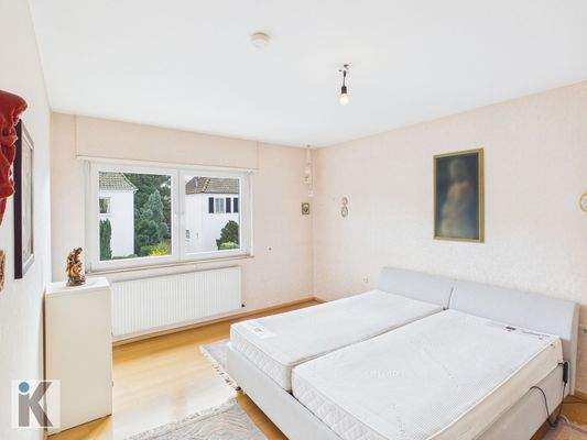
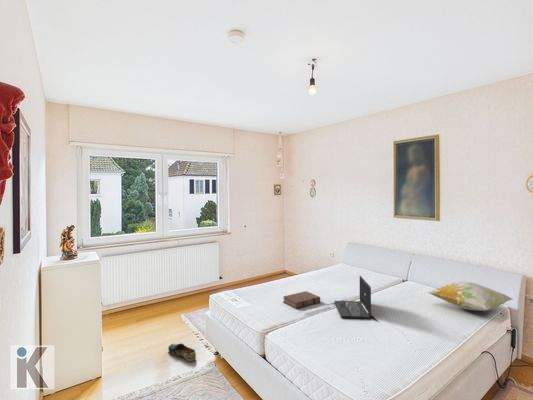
+ shoe [167,343,197,362]
+ book [282,290,321,310]
+ decorative pillow [427,280,513,312]
+ laptop [334,275,372,320]
